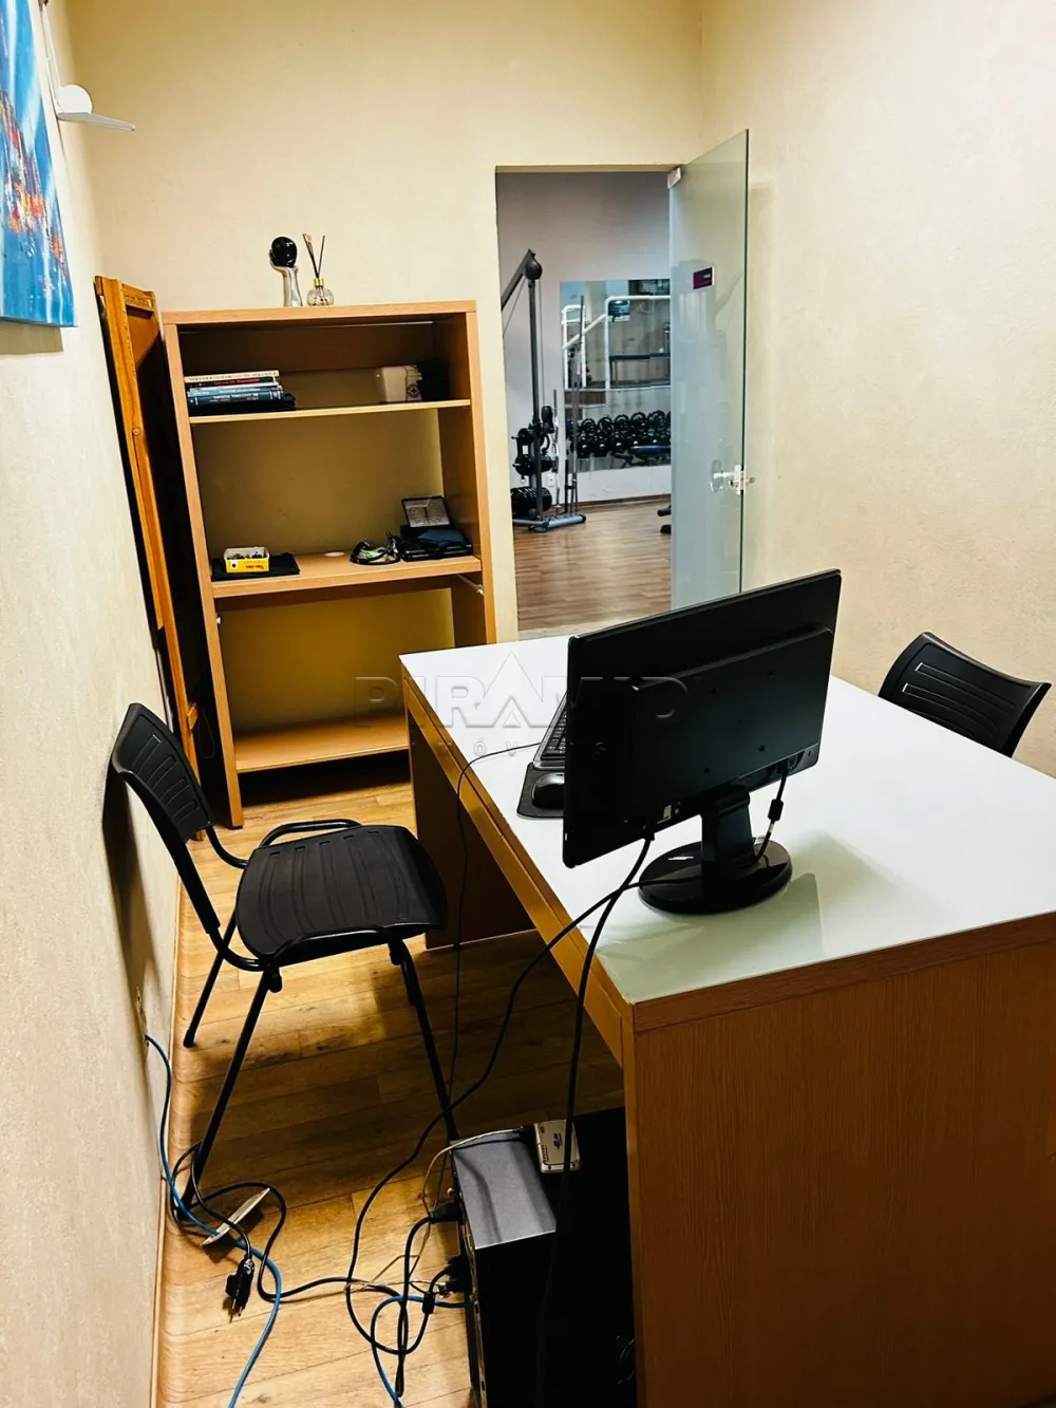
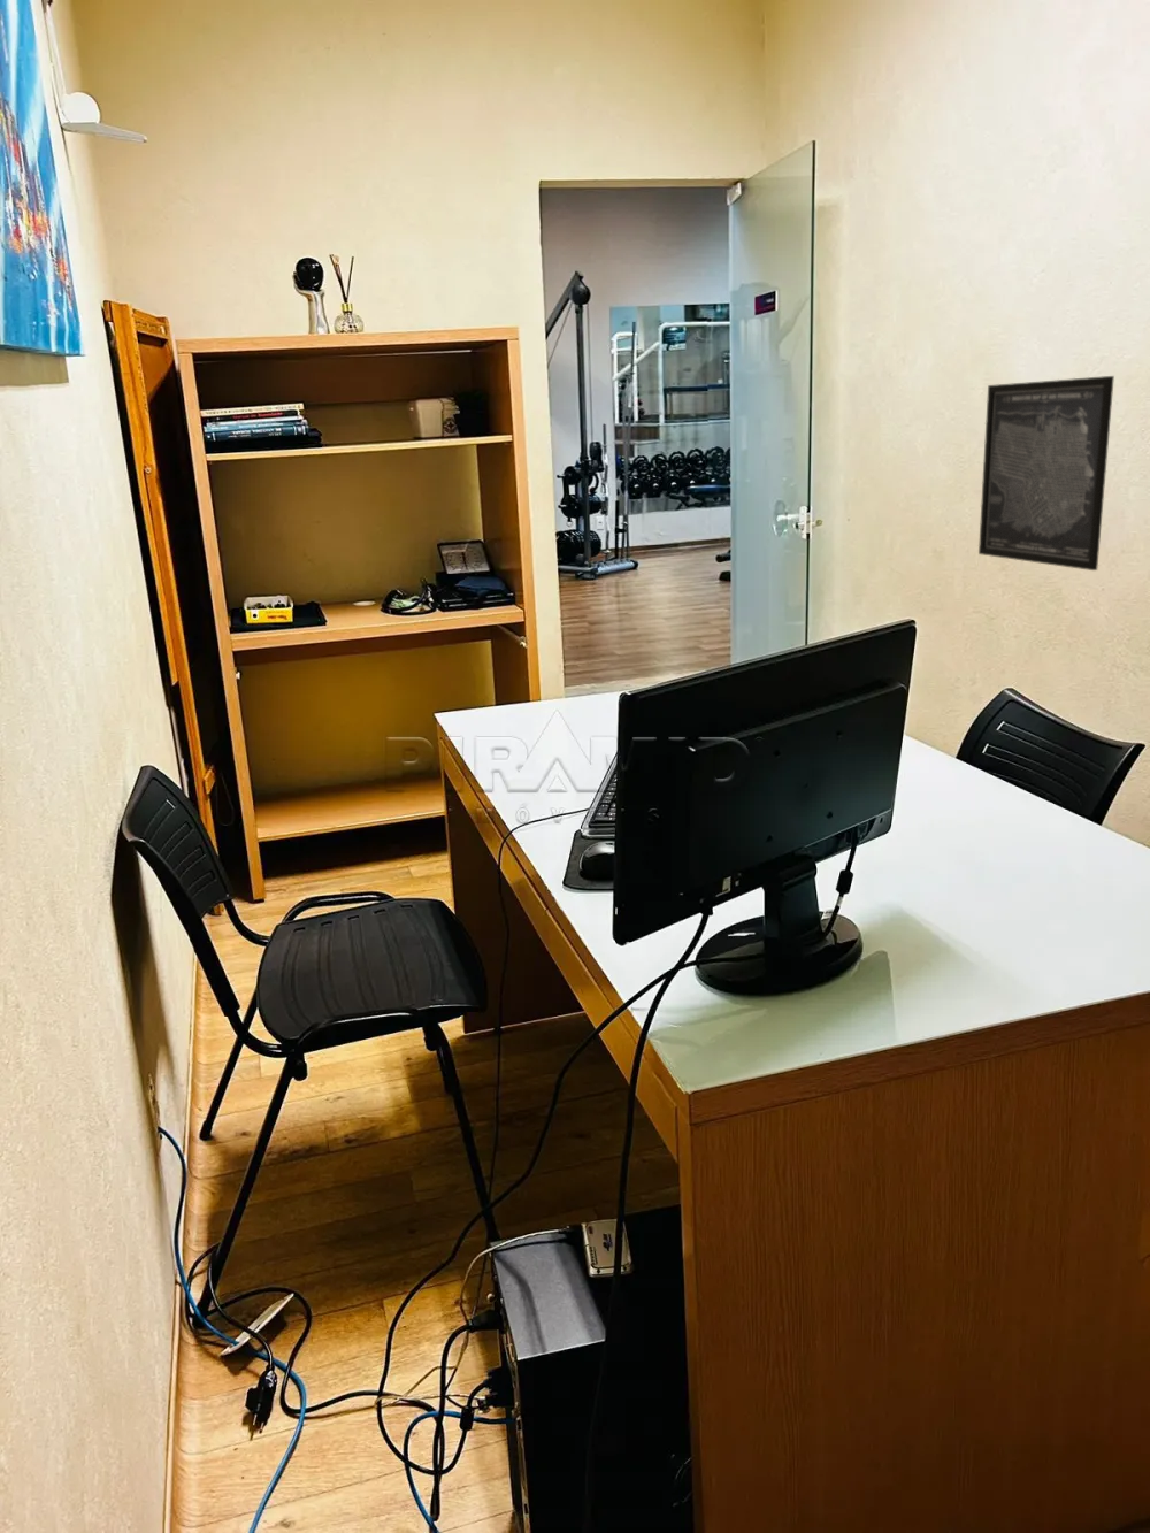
+ wall art [977,374,1115,571]
